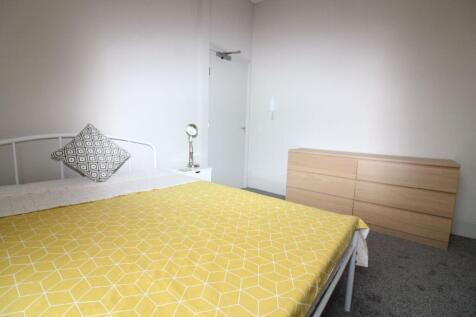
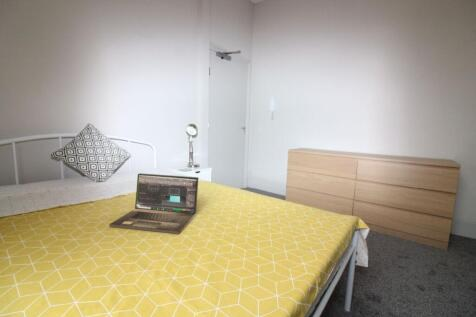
+ laptop [108,172,200,235]
